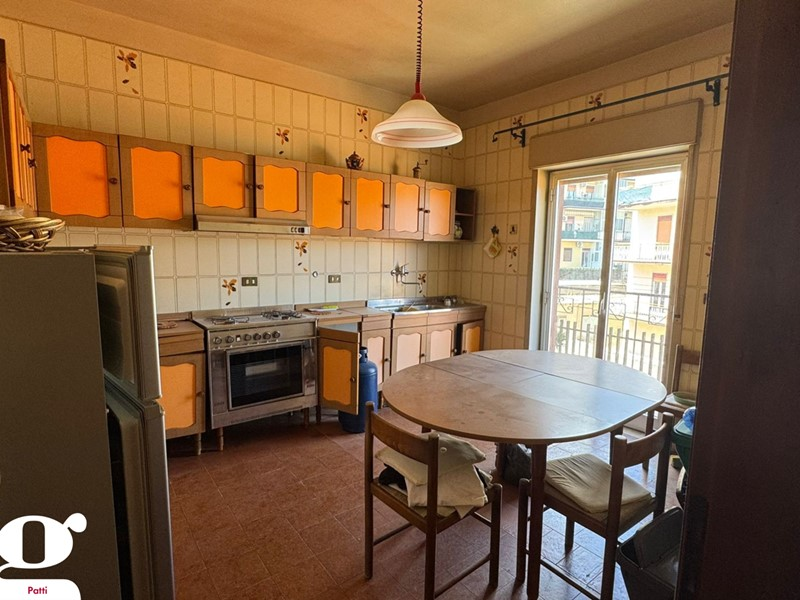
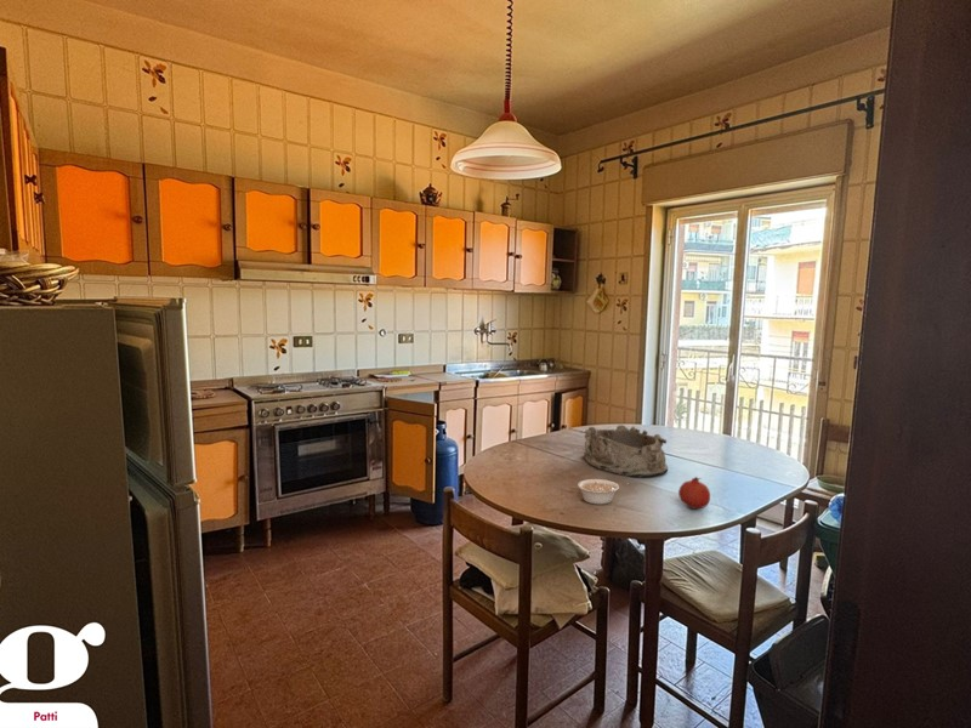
+ fruit [677,476,711,510]
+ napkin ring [583,423,669,478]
+ legume [577,478,629,506]
